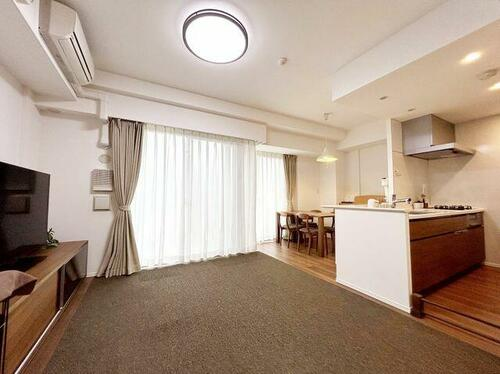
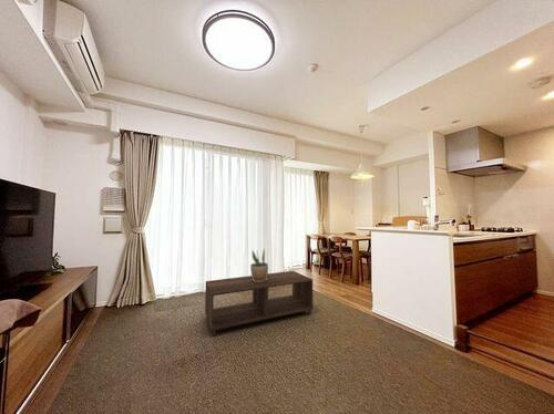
+ potted plant [249,248,269,282]
+ coffee table [204,270,314,338]
